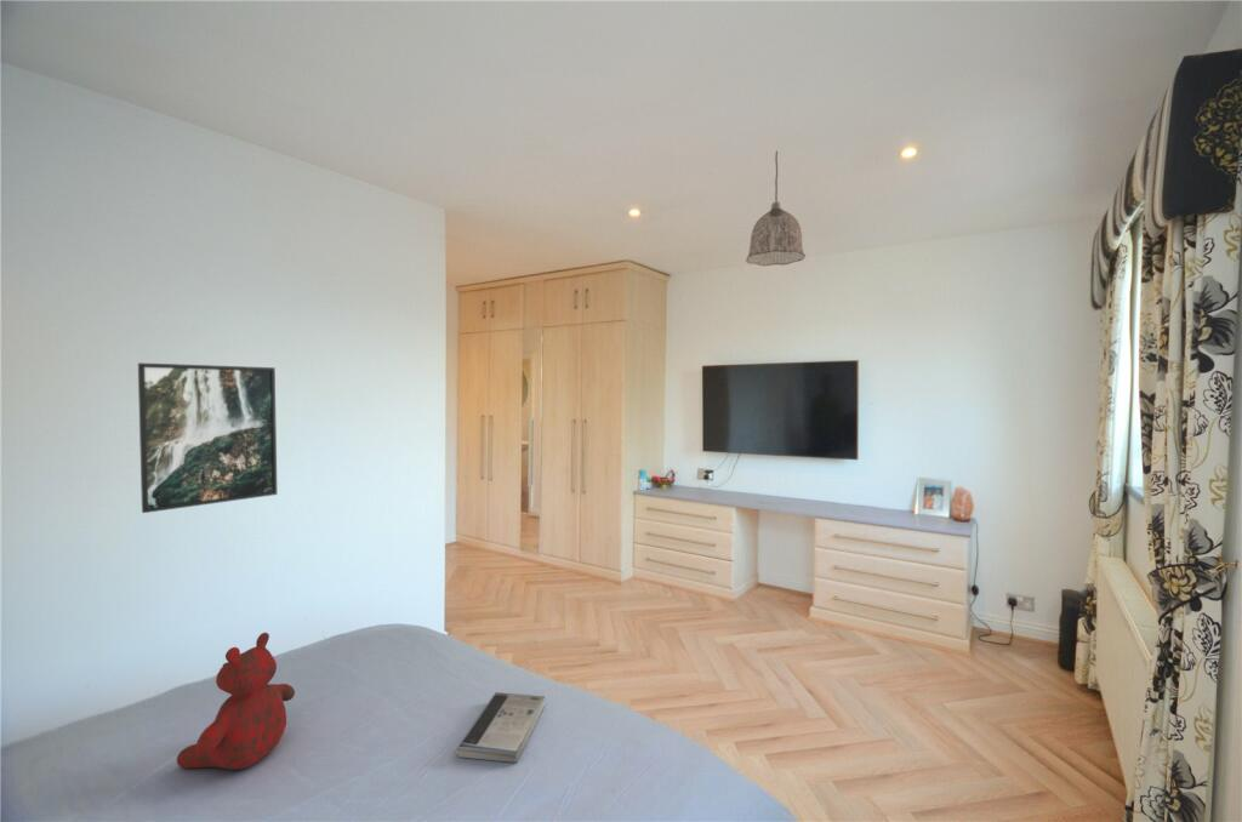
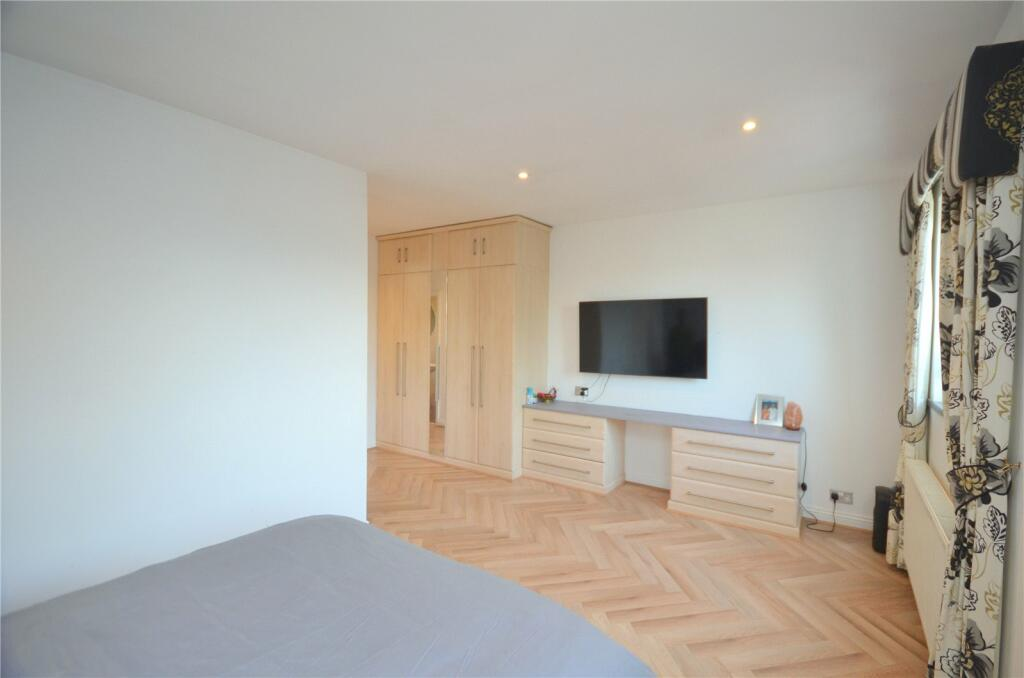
- teddy bear [176,632,296,771]
- book [455,691,546,764]
- pendant lamp [745,149,807,267]
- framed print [137,361,278,514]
